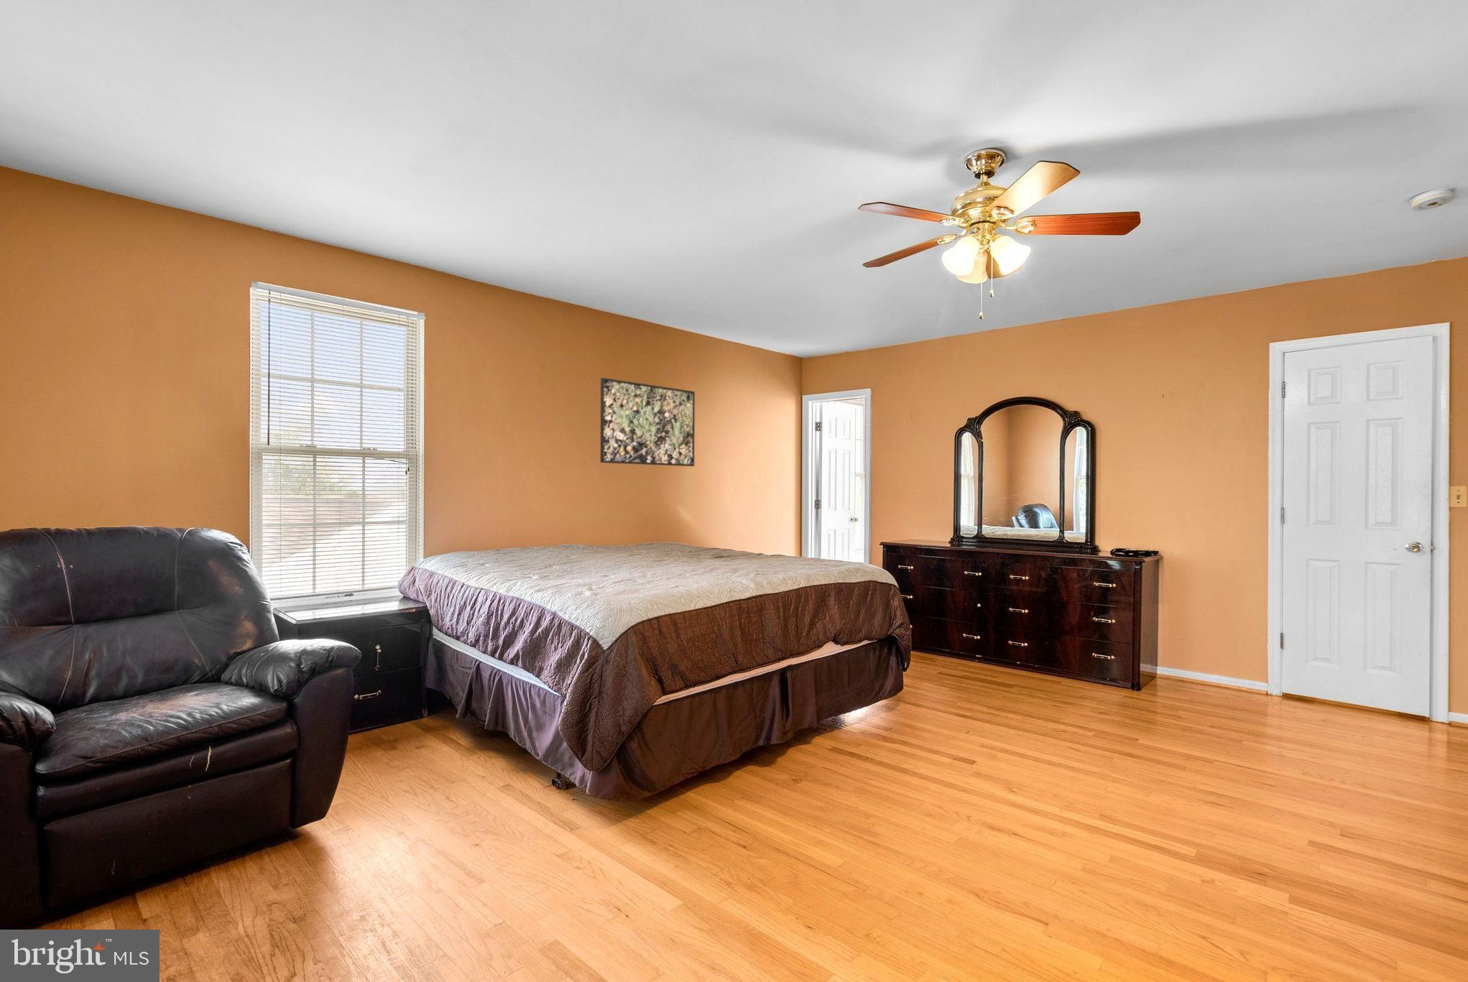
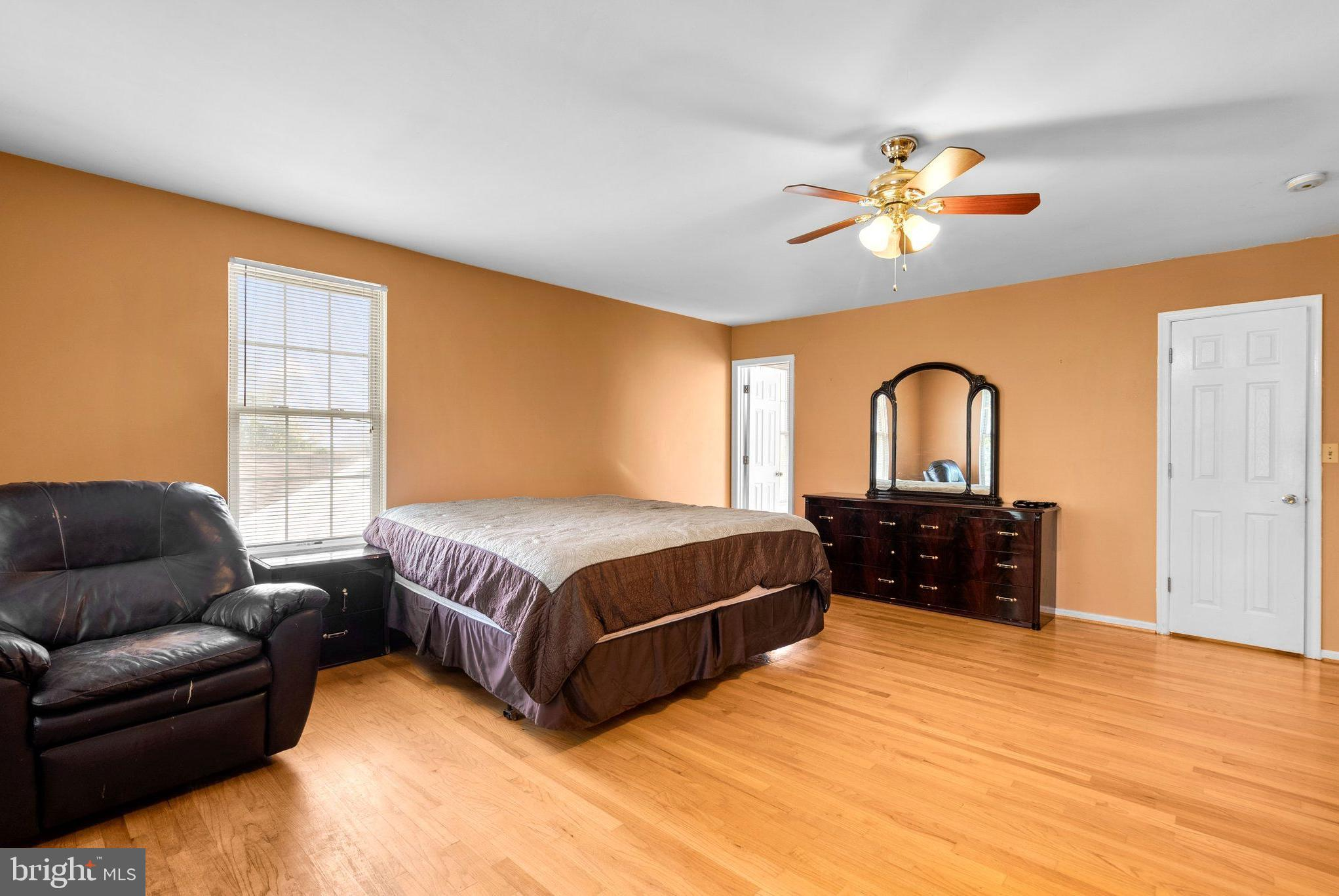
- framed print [600,377,695,467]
